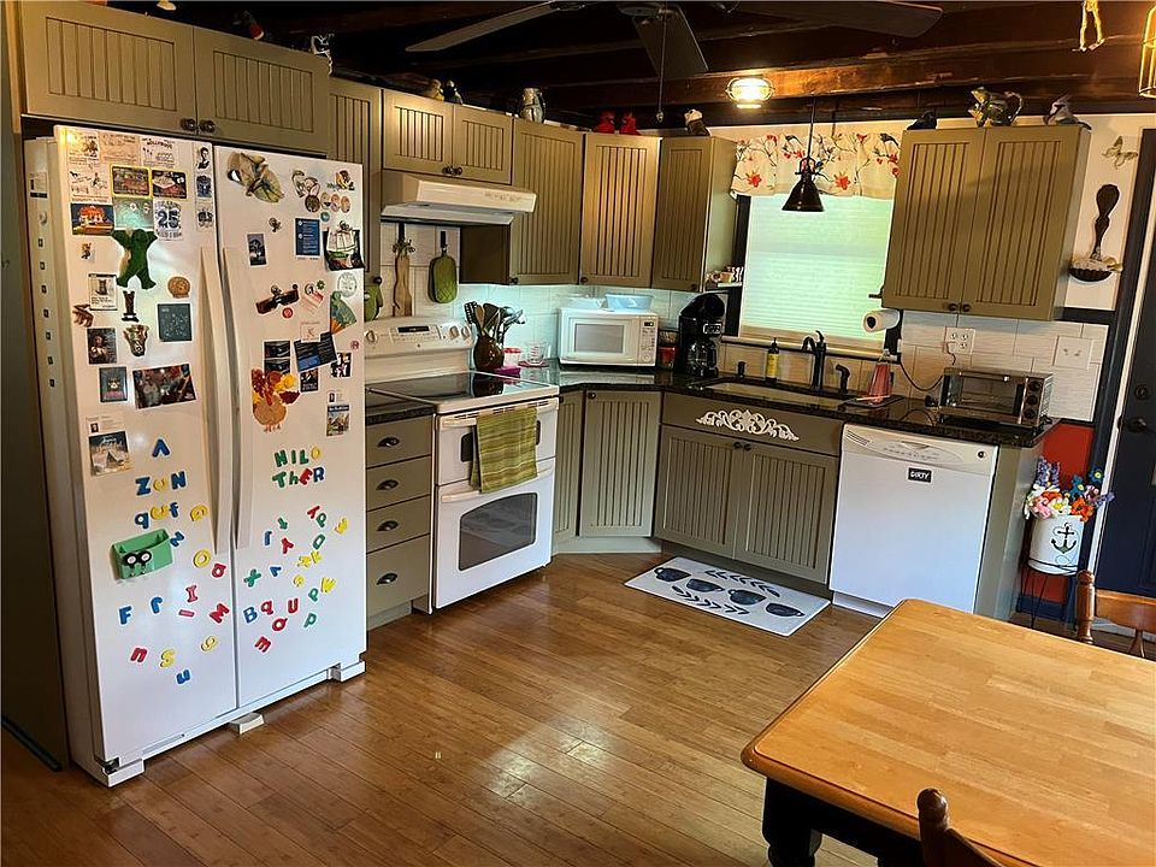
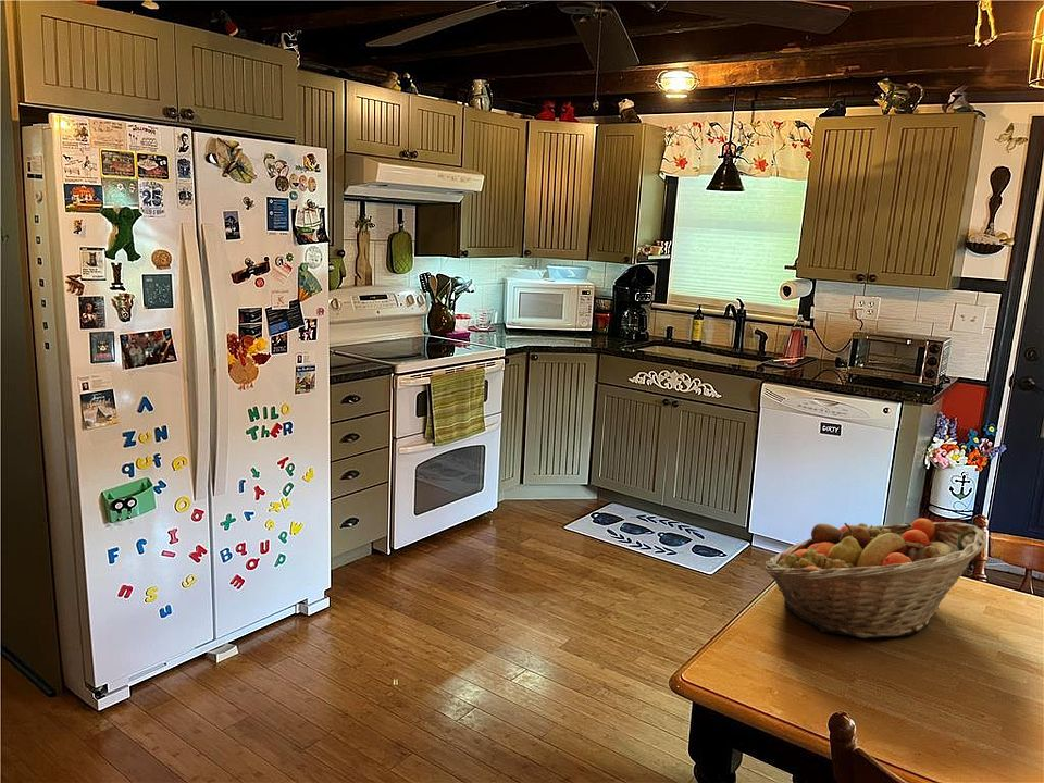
+ fruit basket [763,518,987,639]
